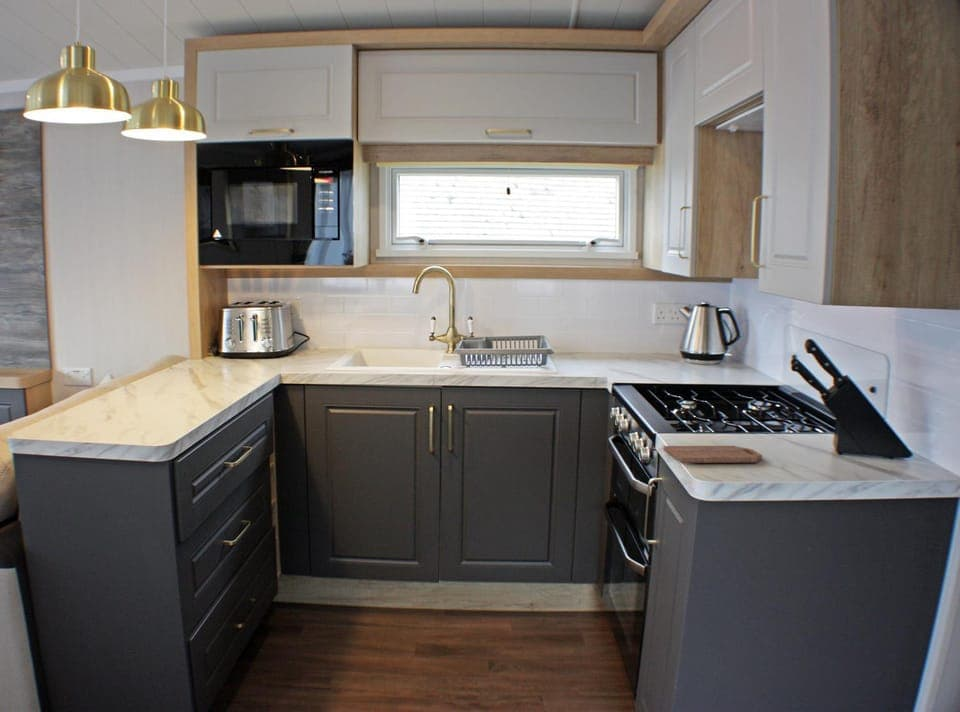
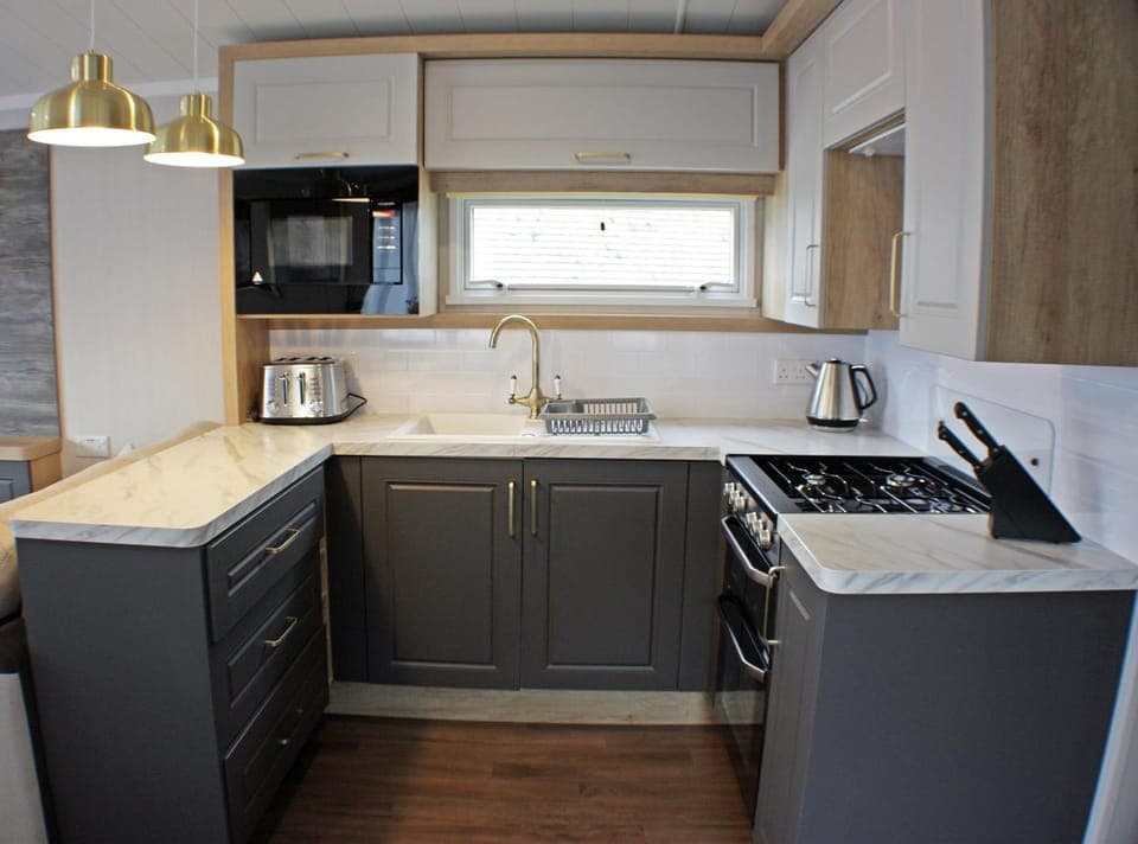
- cutting board [662,445,763,464]
